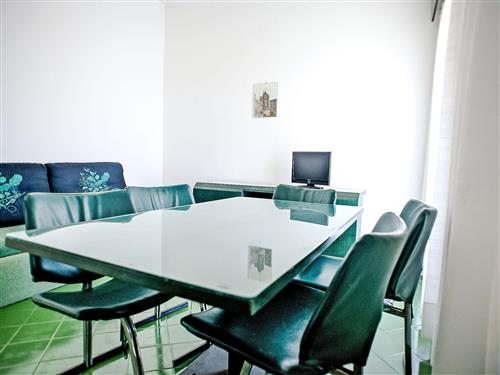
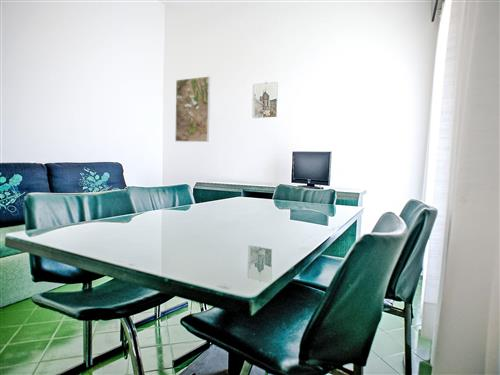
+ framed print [174,75,211,143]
